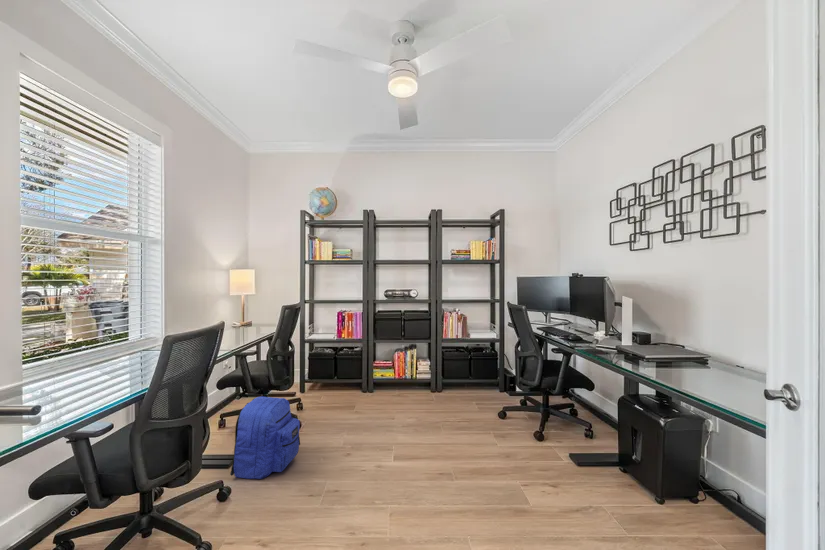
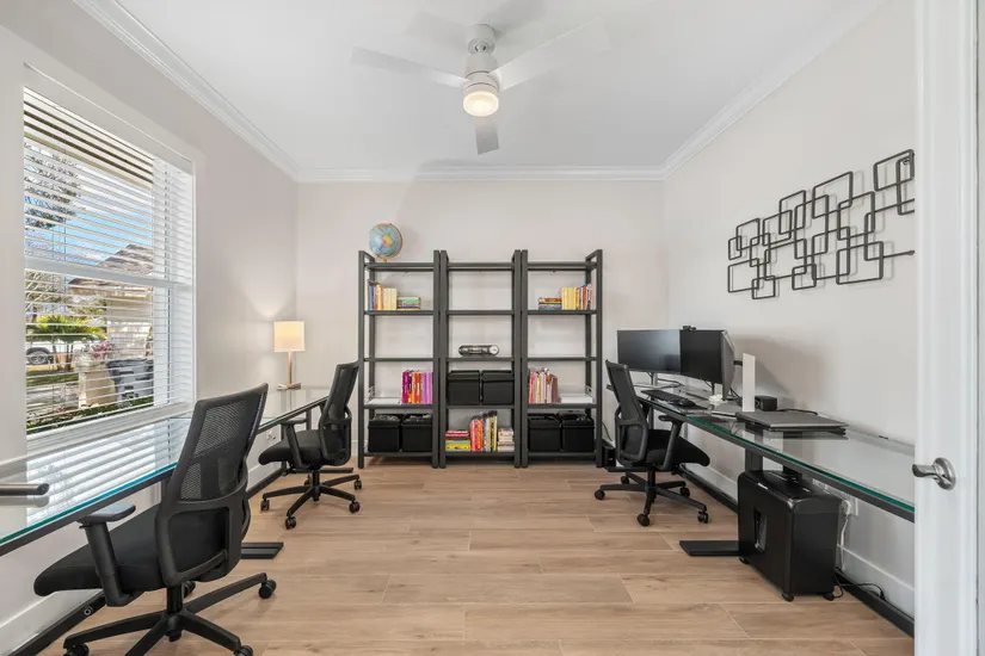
- backpack [229,396,301,480]
